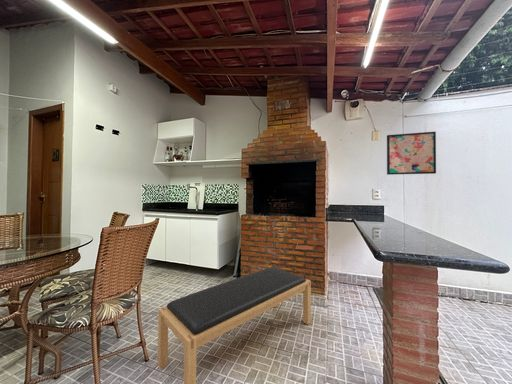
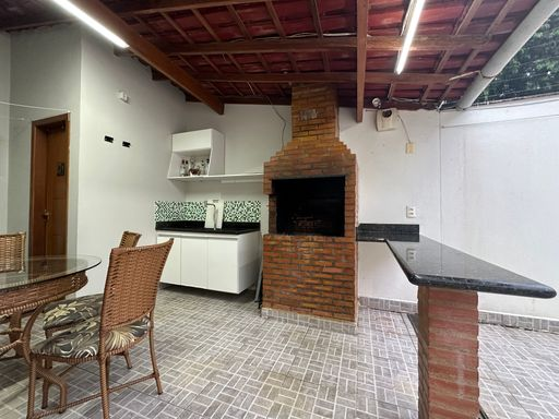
- wall art [386,131,437,176]
- bench [157,266,312,384]
